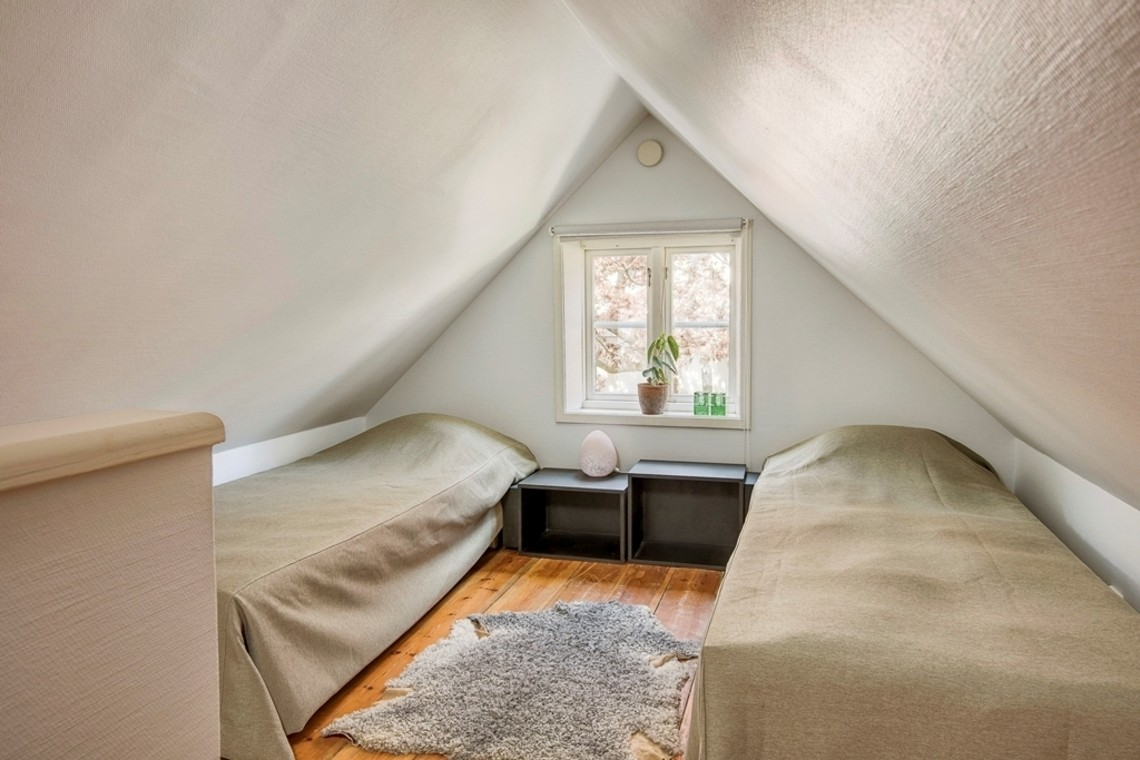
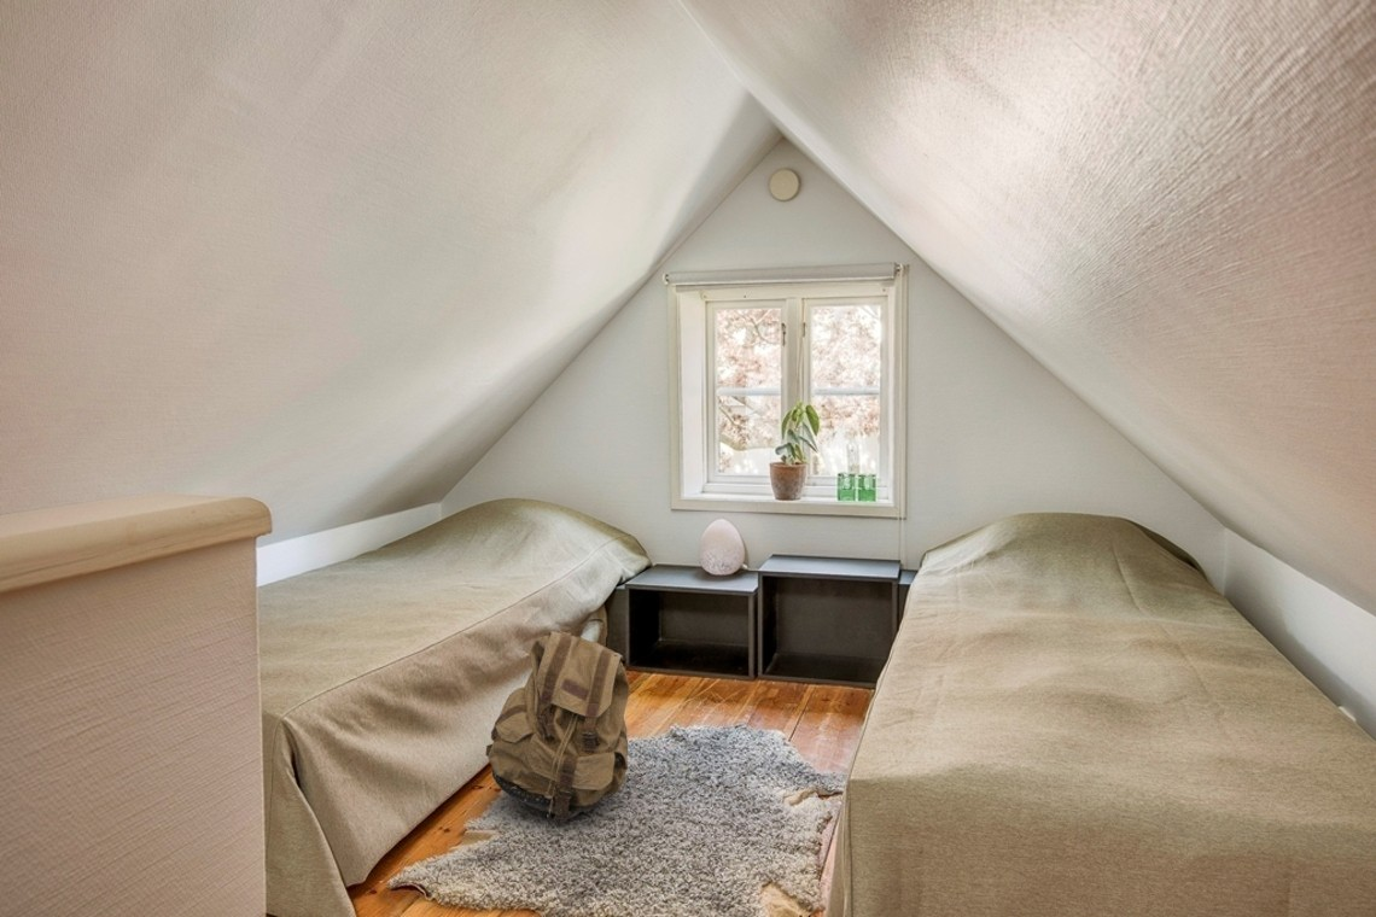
+ backpack [484,617,630,824]
